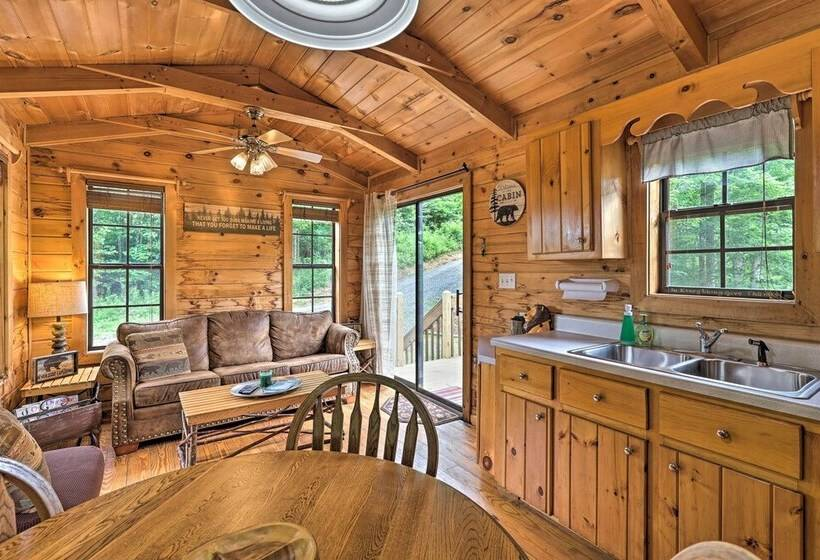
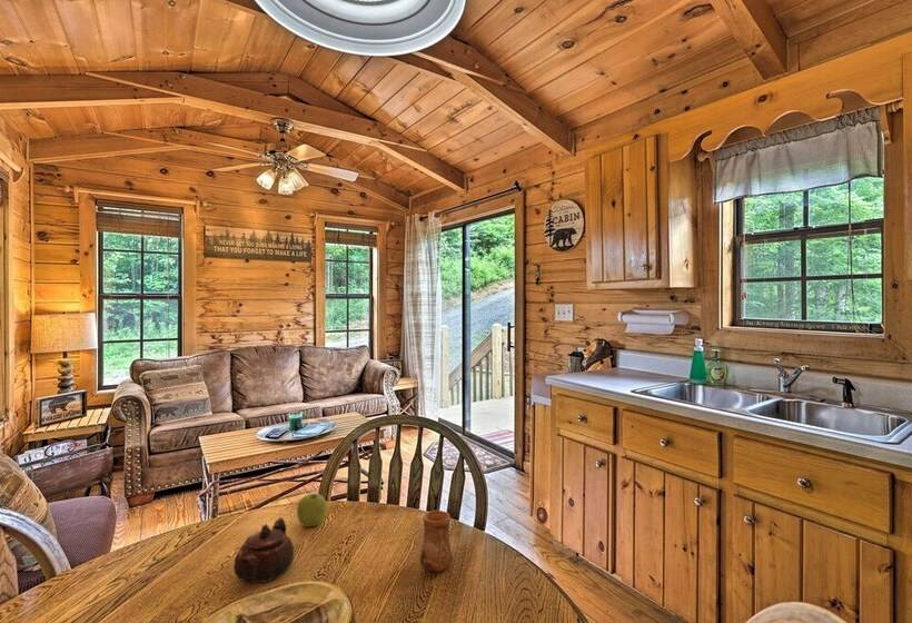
+ cup [419,510,454,573]
+ teapot [232,516,295,584]
+ fruit [296,493,328,528]
